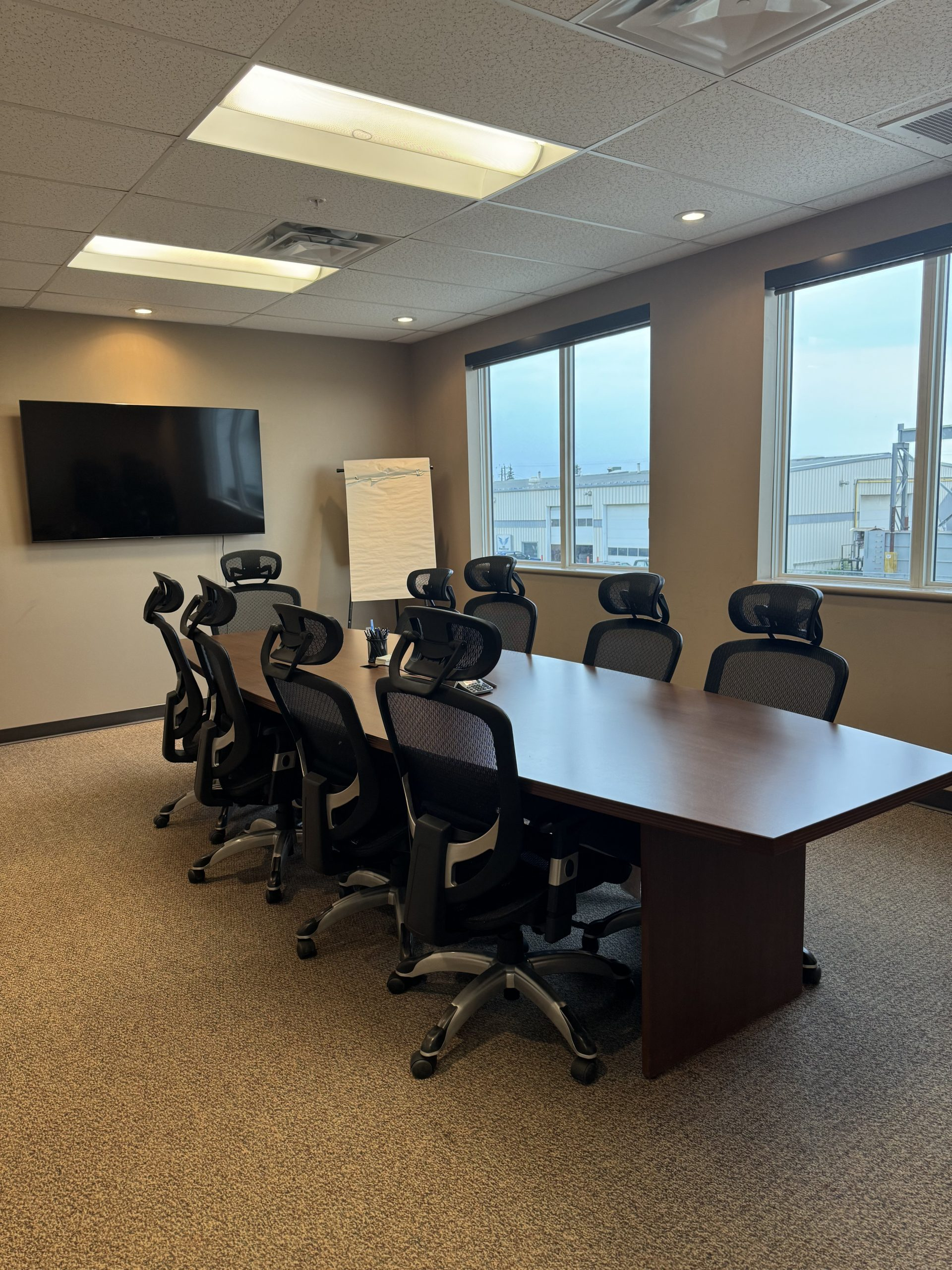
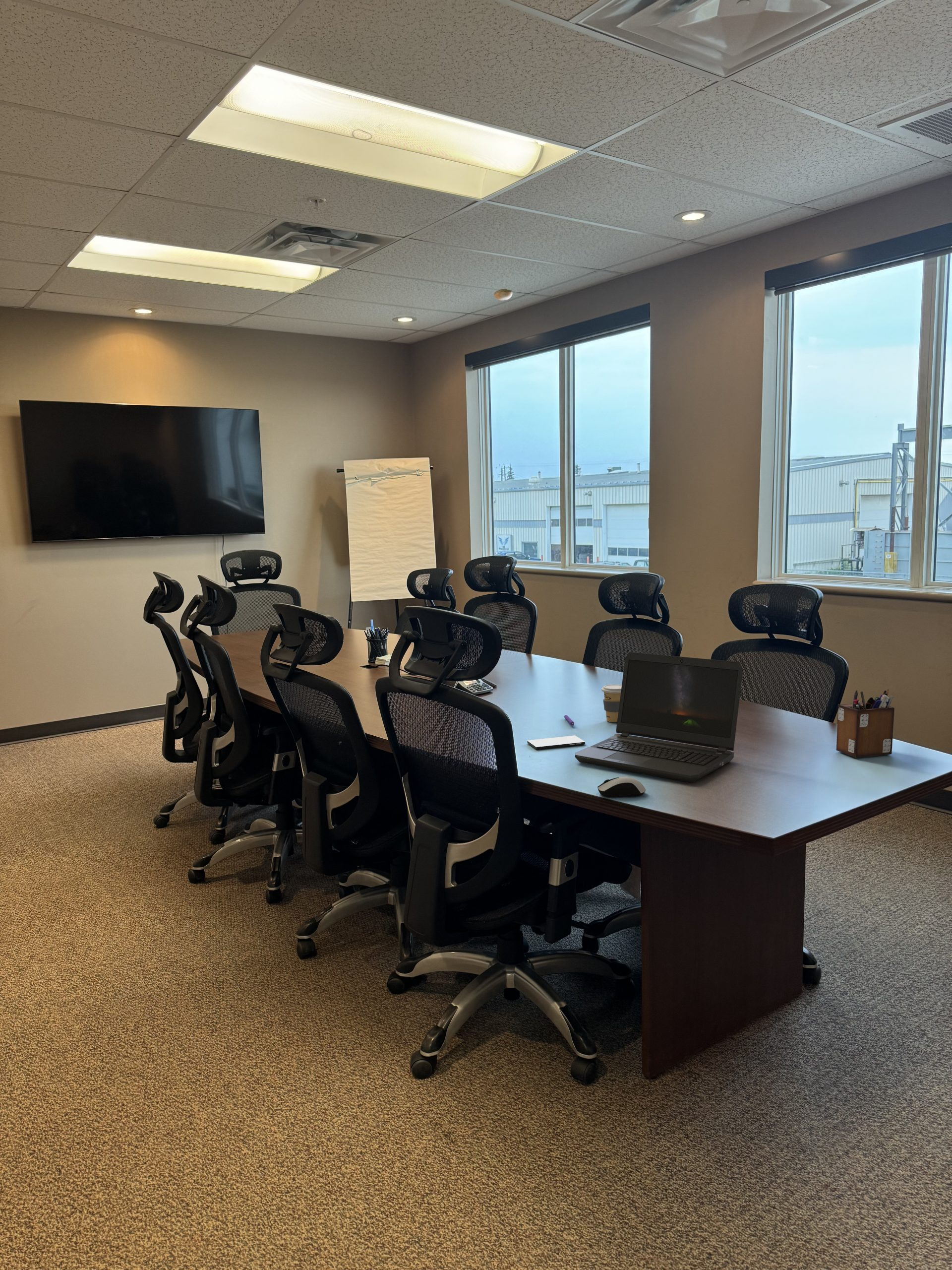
+ pen [564,714,575,726]
+ laptop computer [575,651,744,783]
+ smoke detector [493,288,513,301]
+ computer mouse [597,776,647,798]
+ smartphone [527,735,586,750]
+ desk organizer [836,689,895,758]
+ coffee cup [601,684,622,723]
